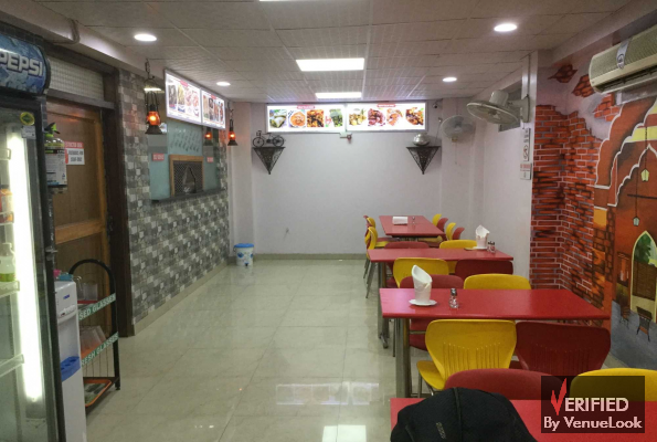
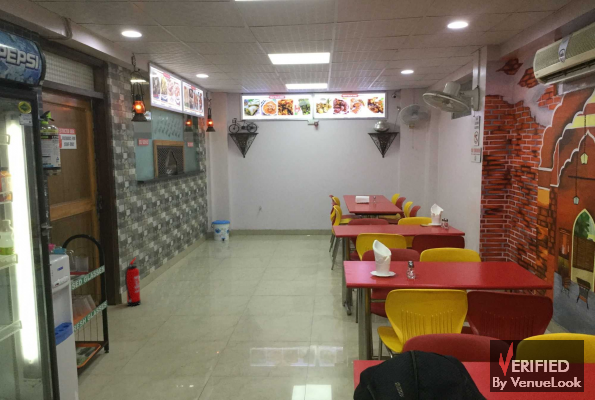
+ fire extinguisher [124,257,142,307]
